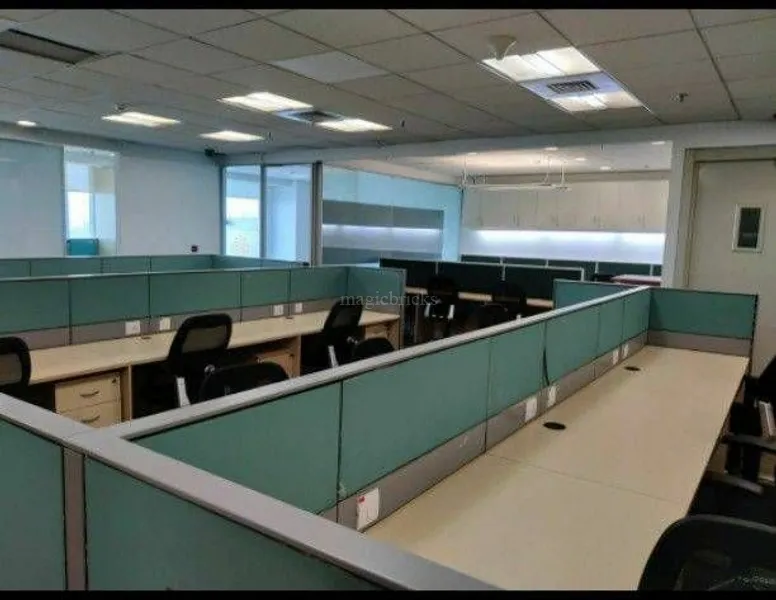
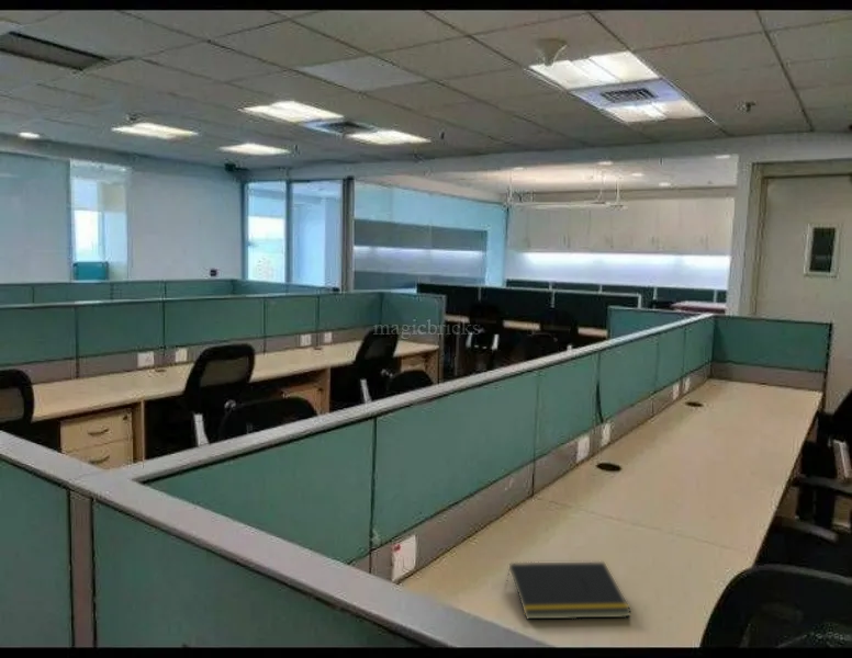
+ notepad [505,561,632,621]
